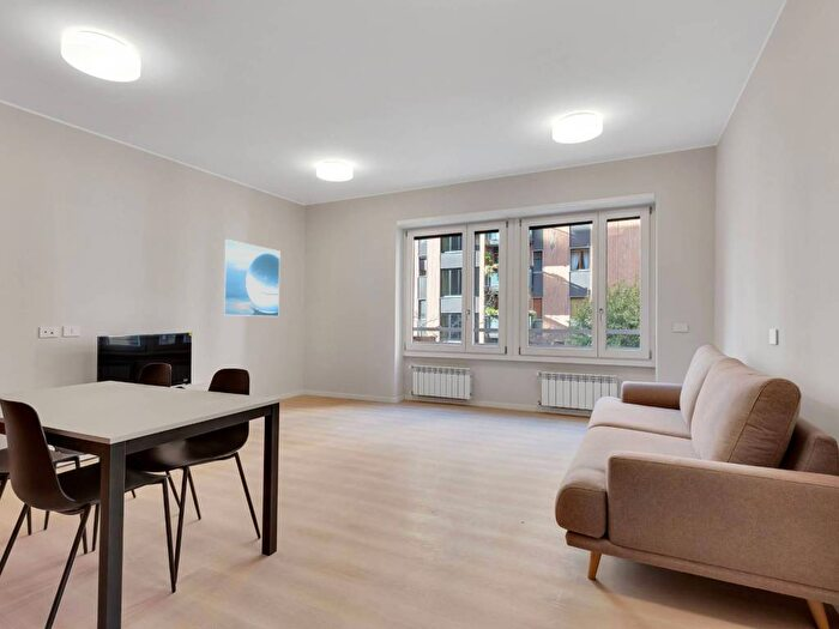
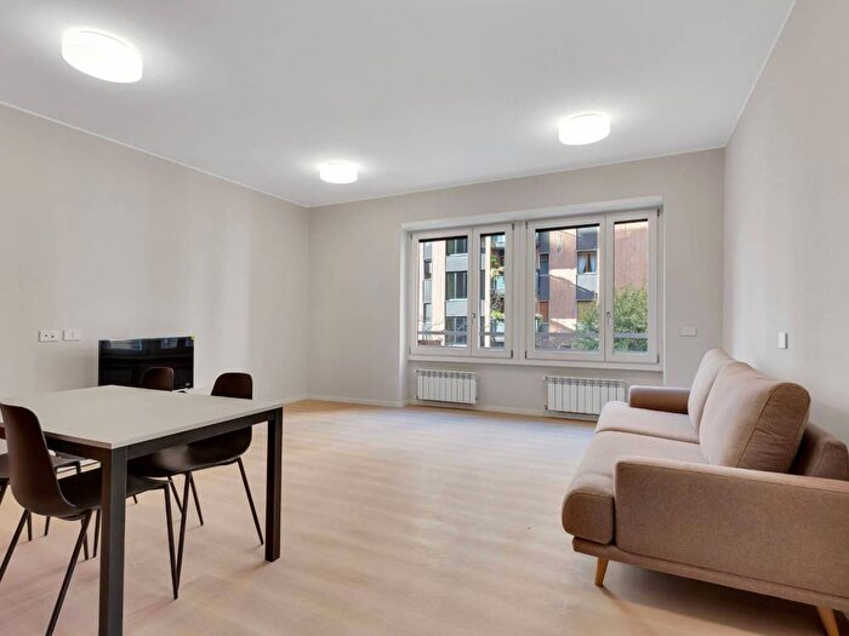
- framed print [222,238,280,317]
